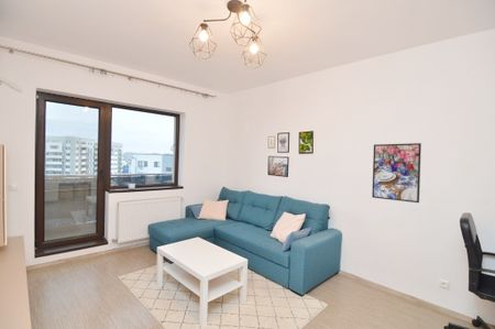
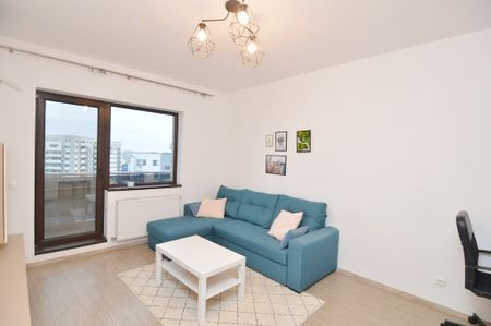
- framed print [371,142,422,204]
